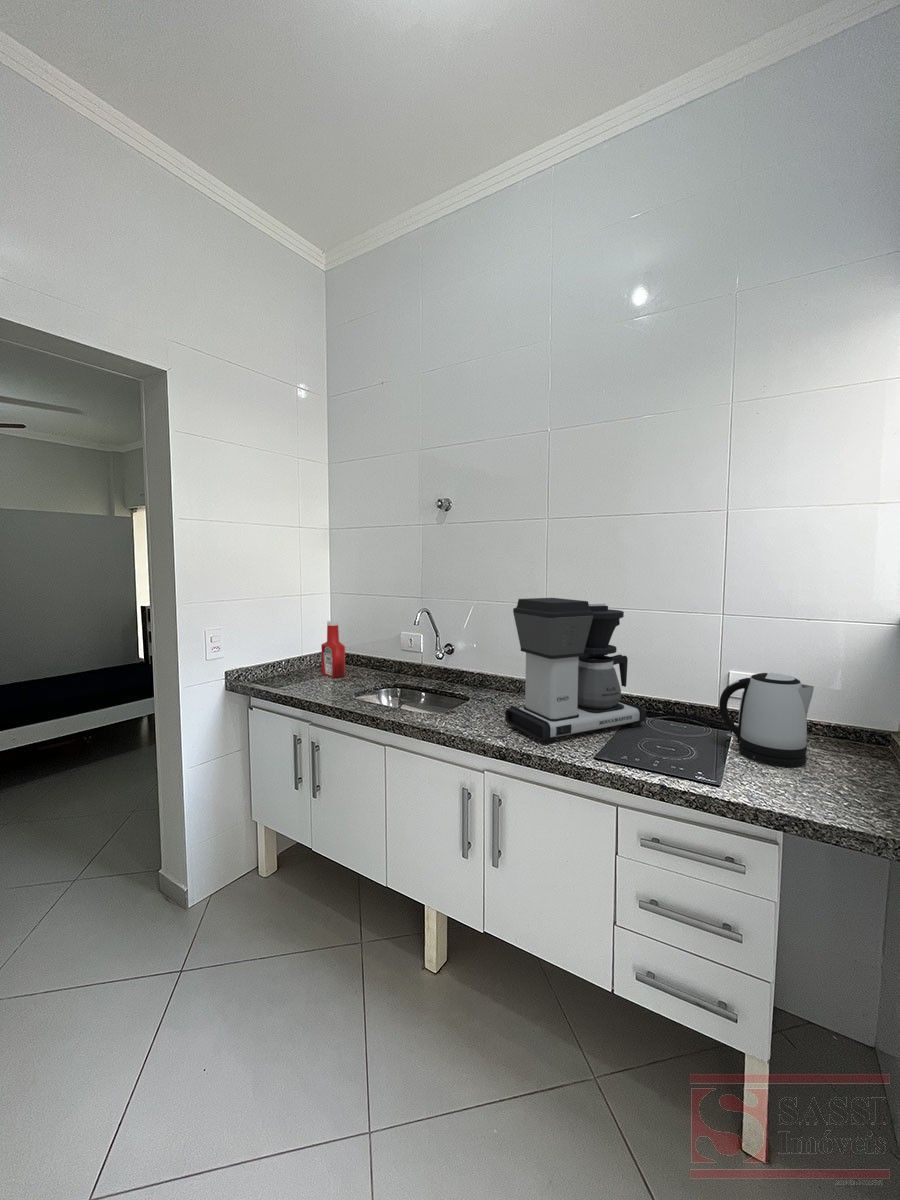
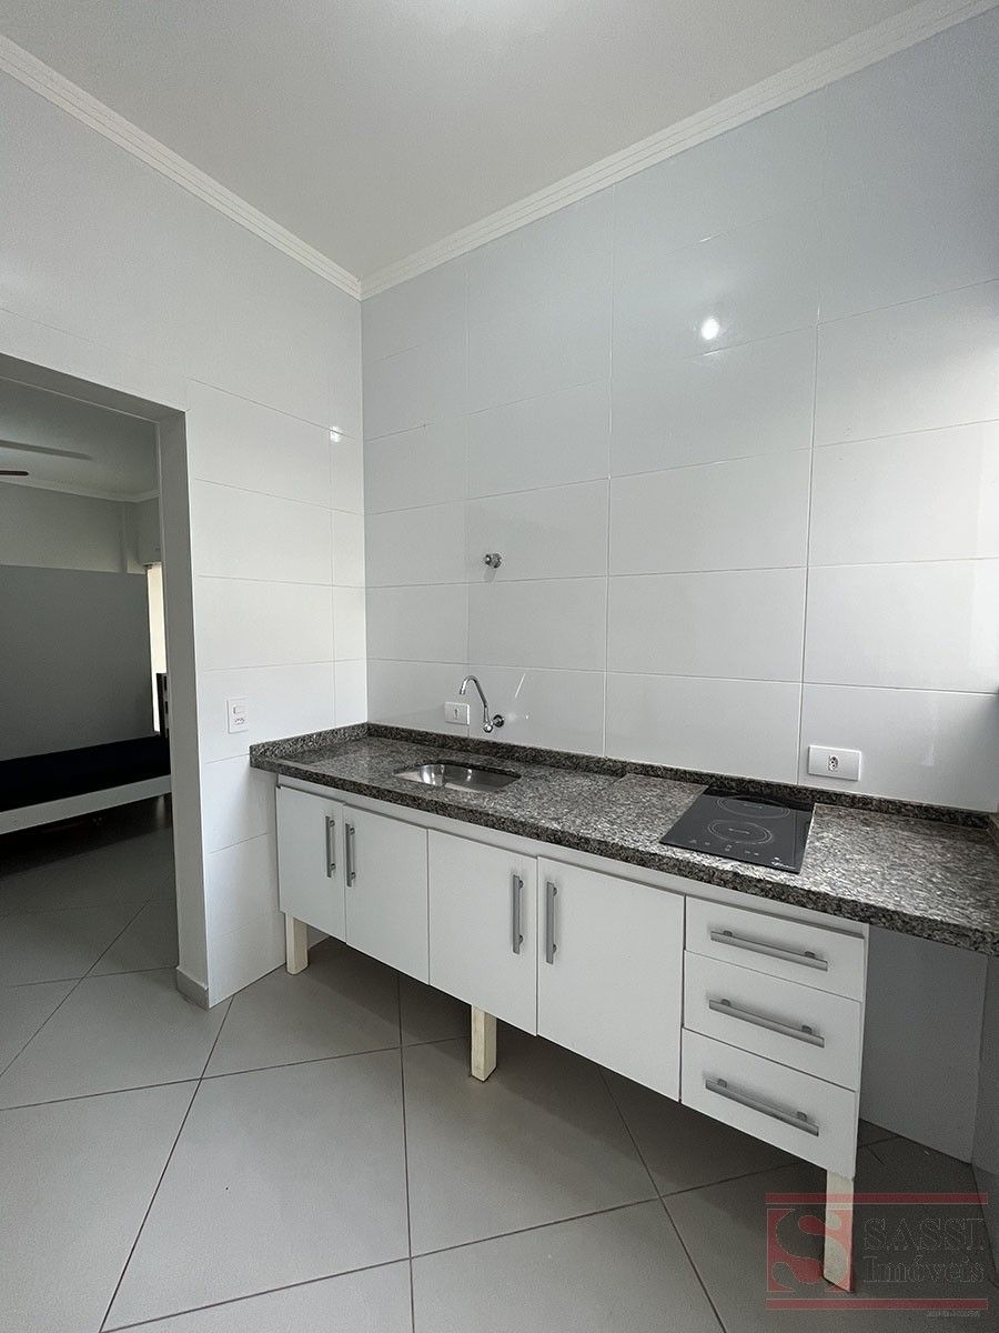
- soap bottle [320,620,346,679]
- kettle [718,672,815,768]
- coffee maker [504,597,647,745]
